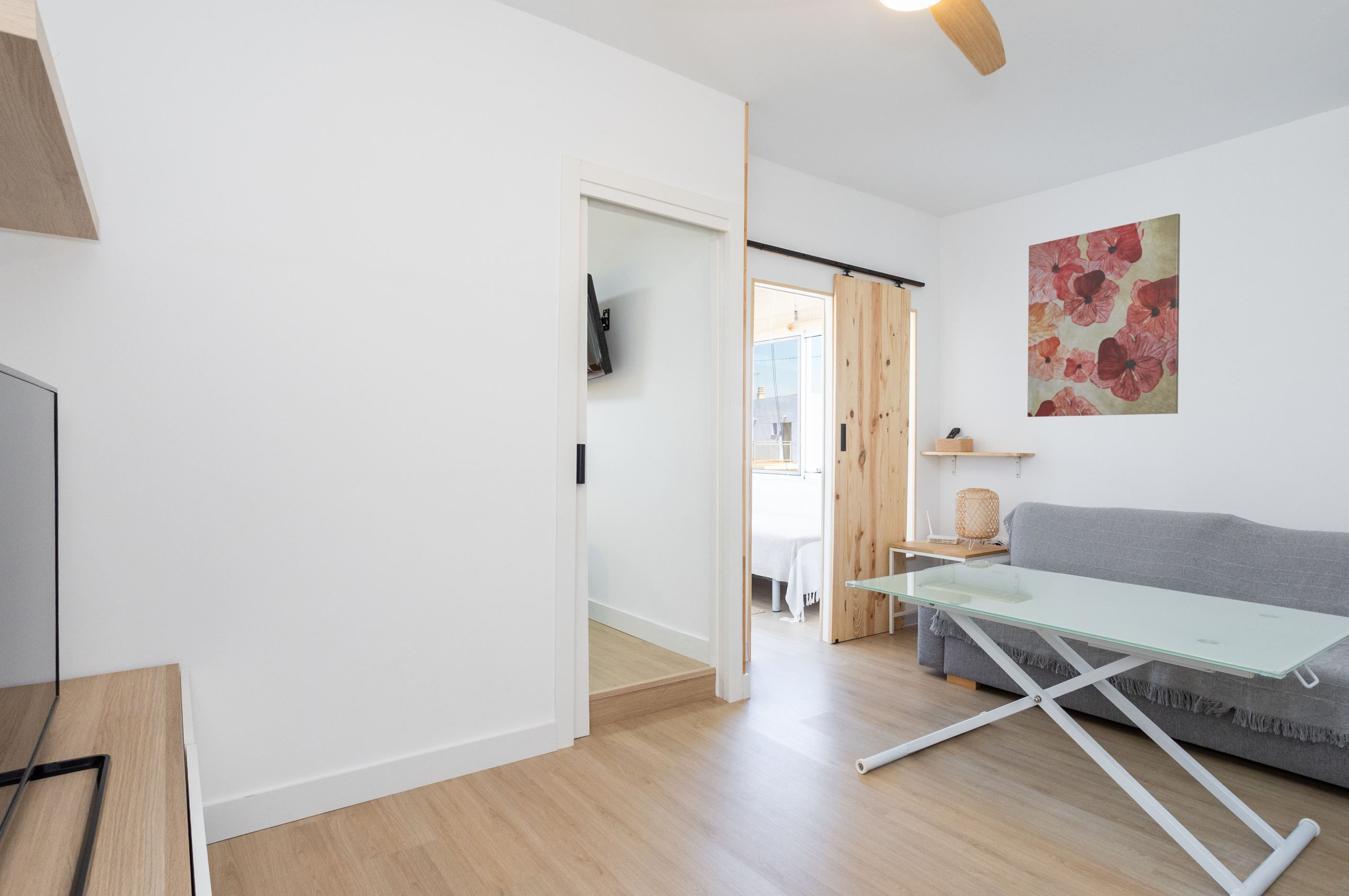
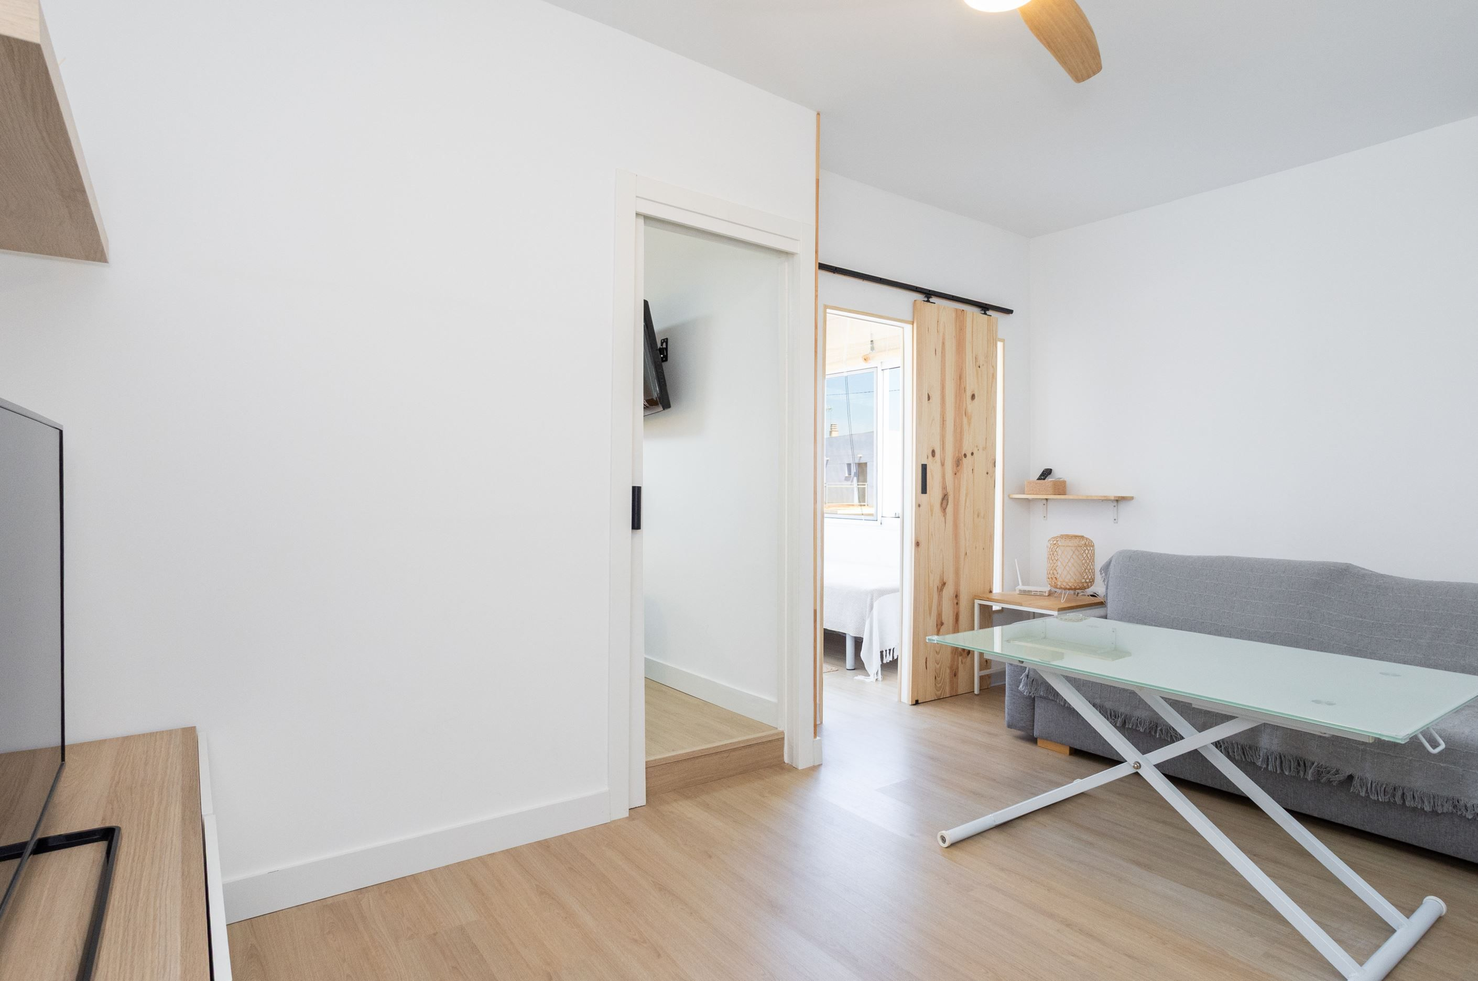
- wall art [1027,213,1181,417]
